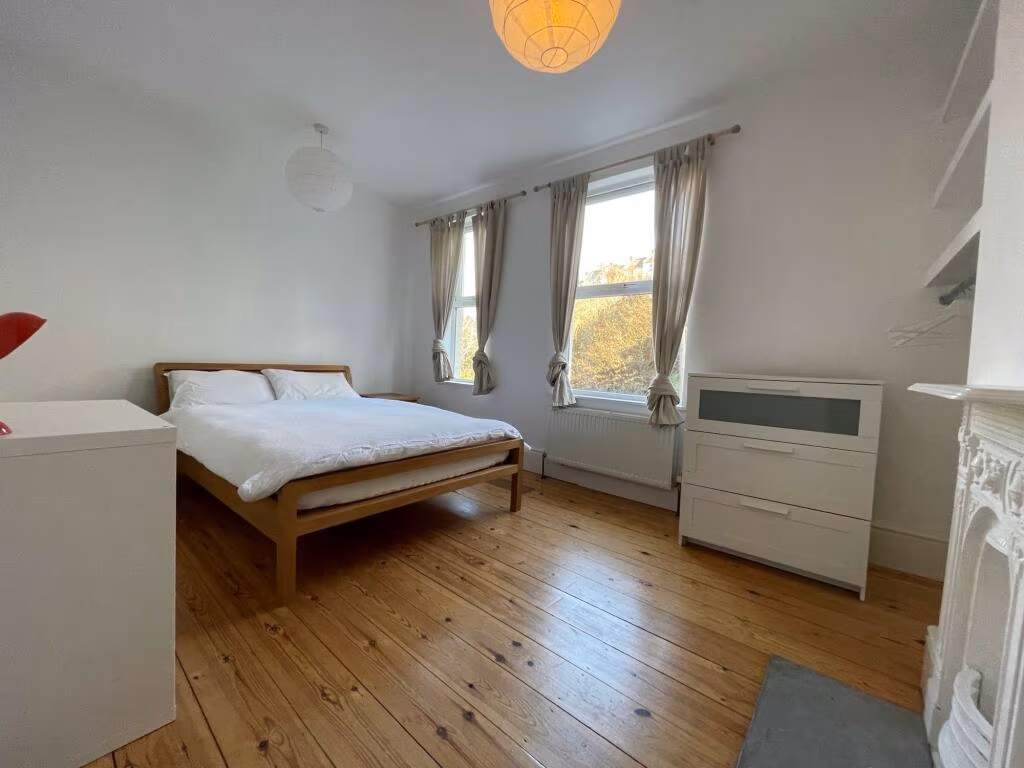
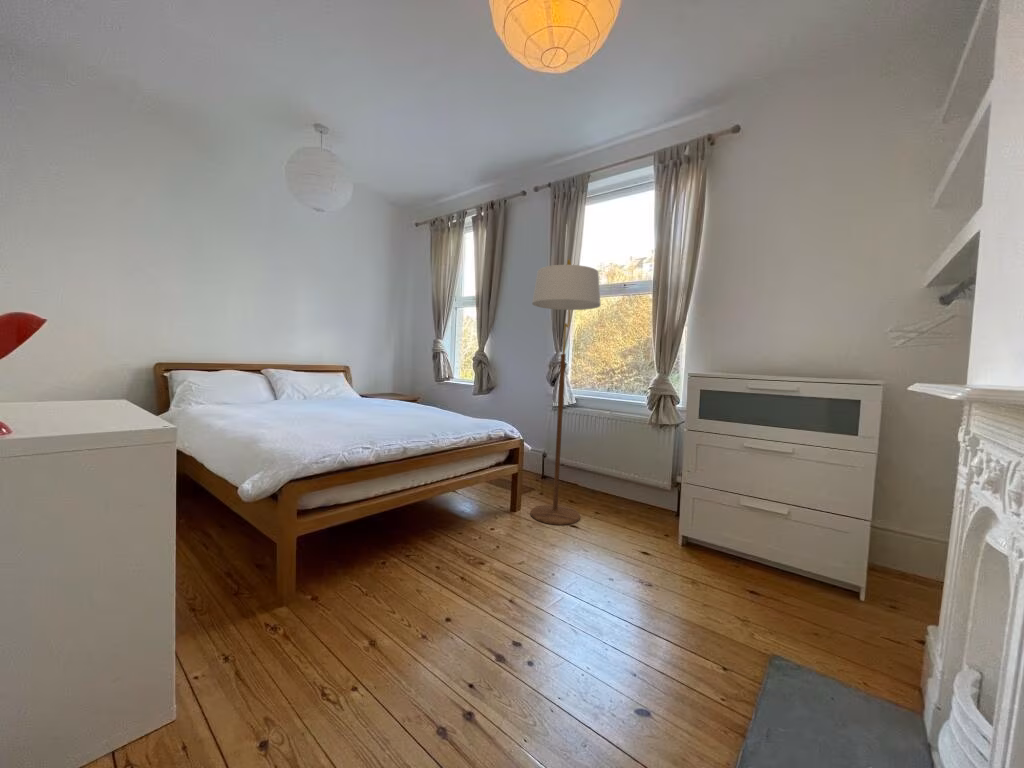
+ floor lamp [529,258,602,526]
